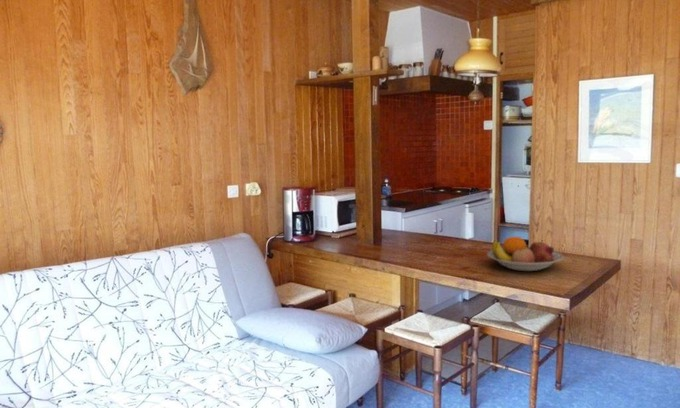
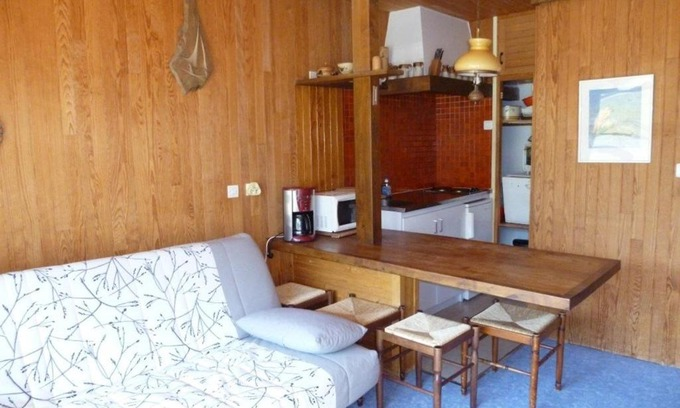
- fruit bowl [486,236,564,272]
